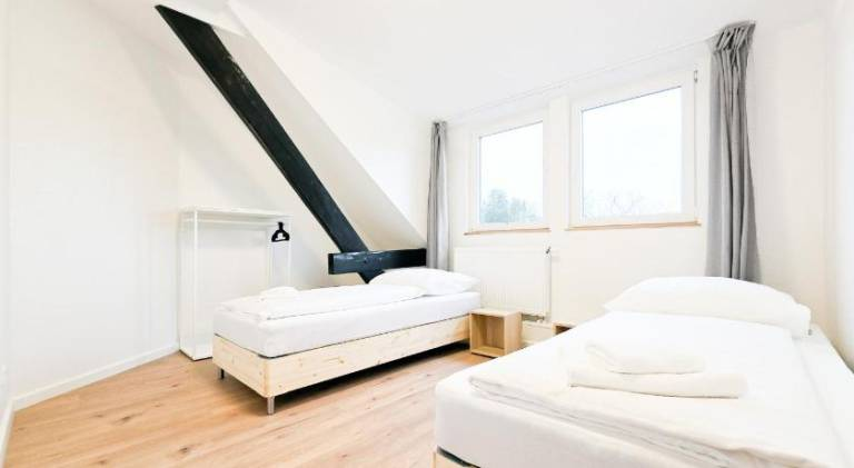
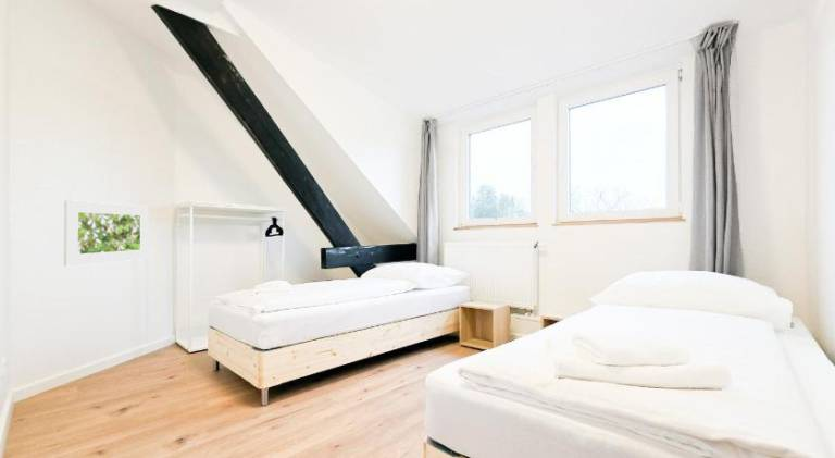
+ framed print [63,199,150,268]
